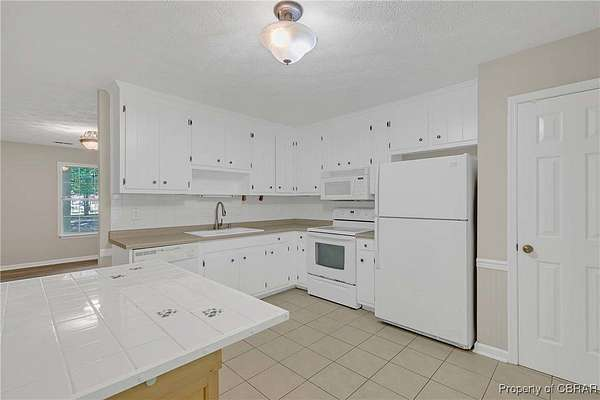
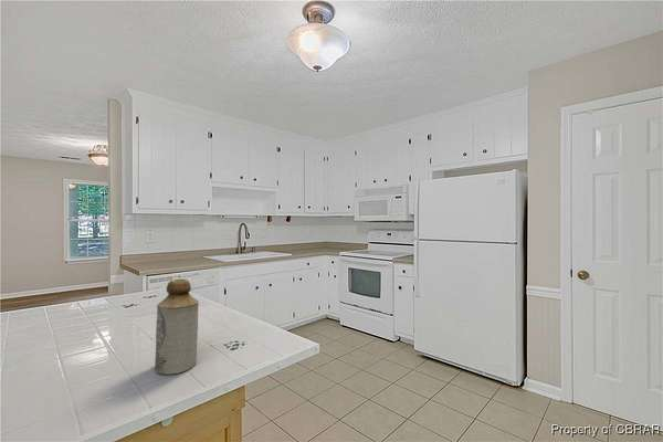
+ bottle [154,278,200,376]
